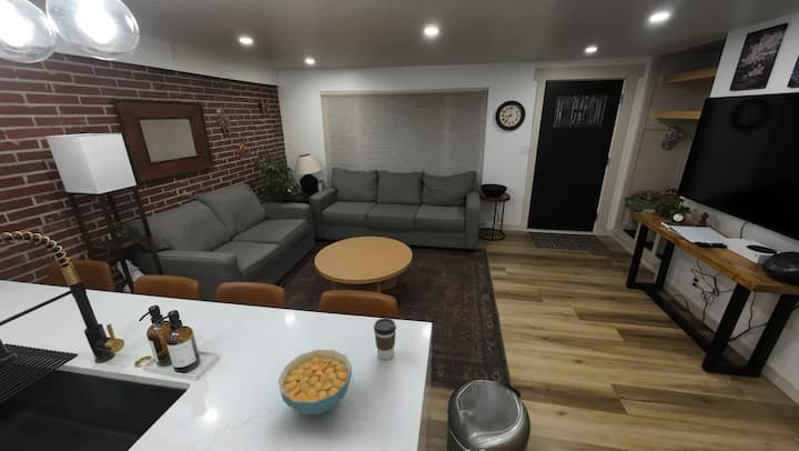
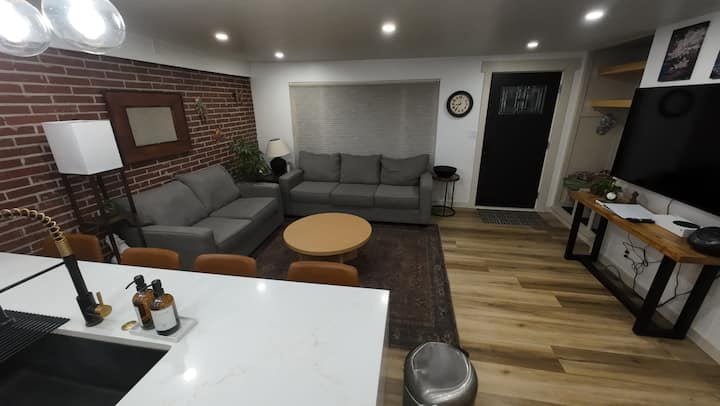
- coffee cup [373,317,397,361]
- cereal bowl [277,349,353,415]
